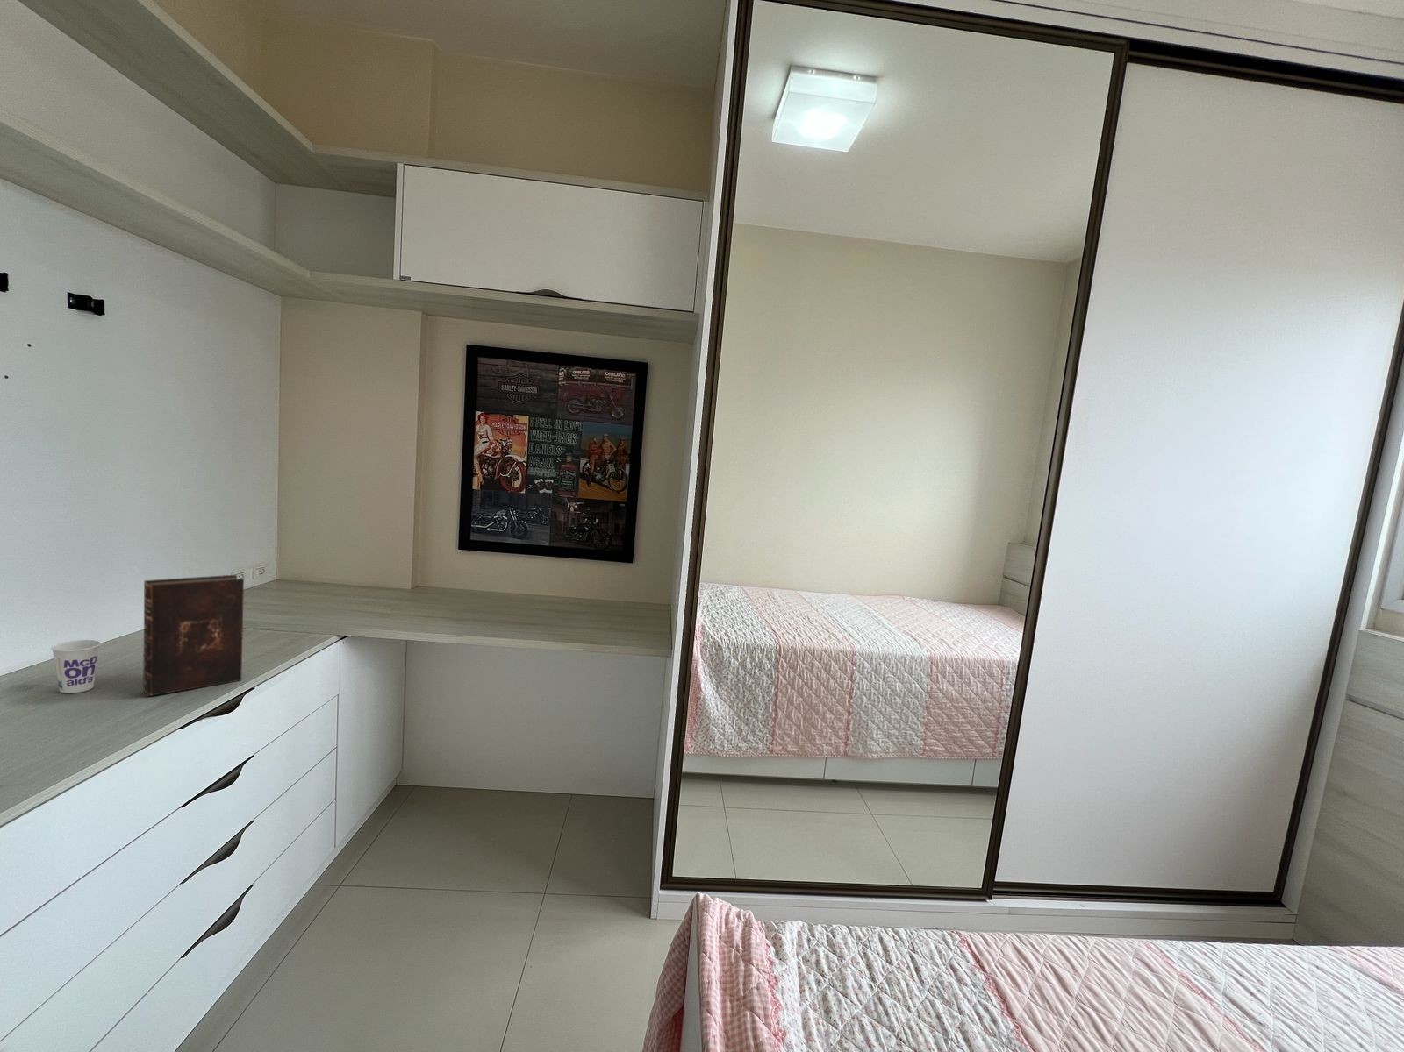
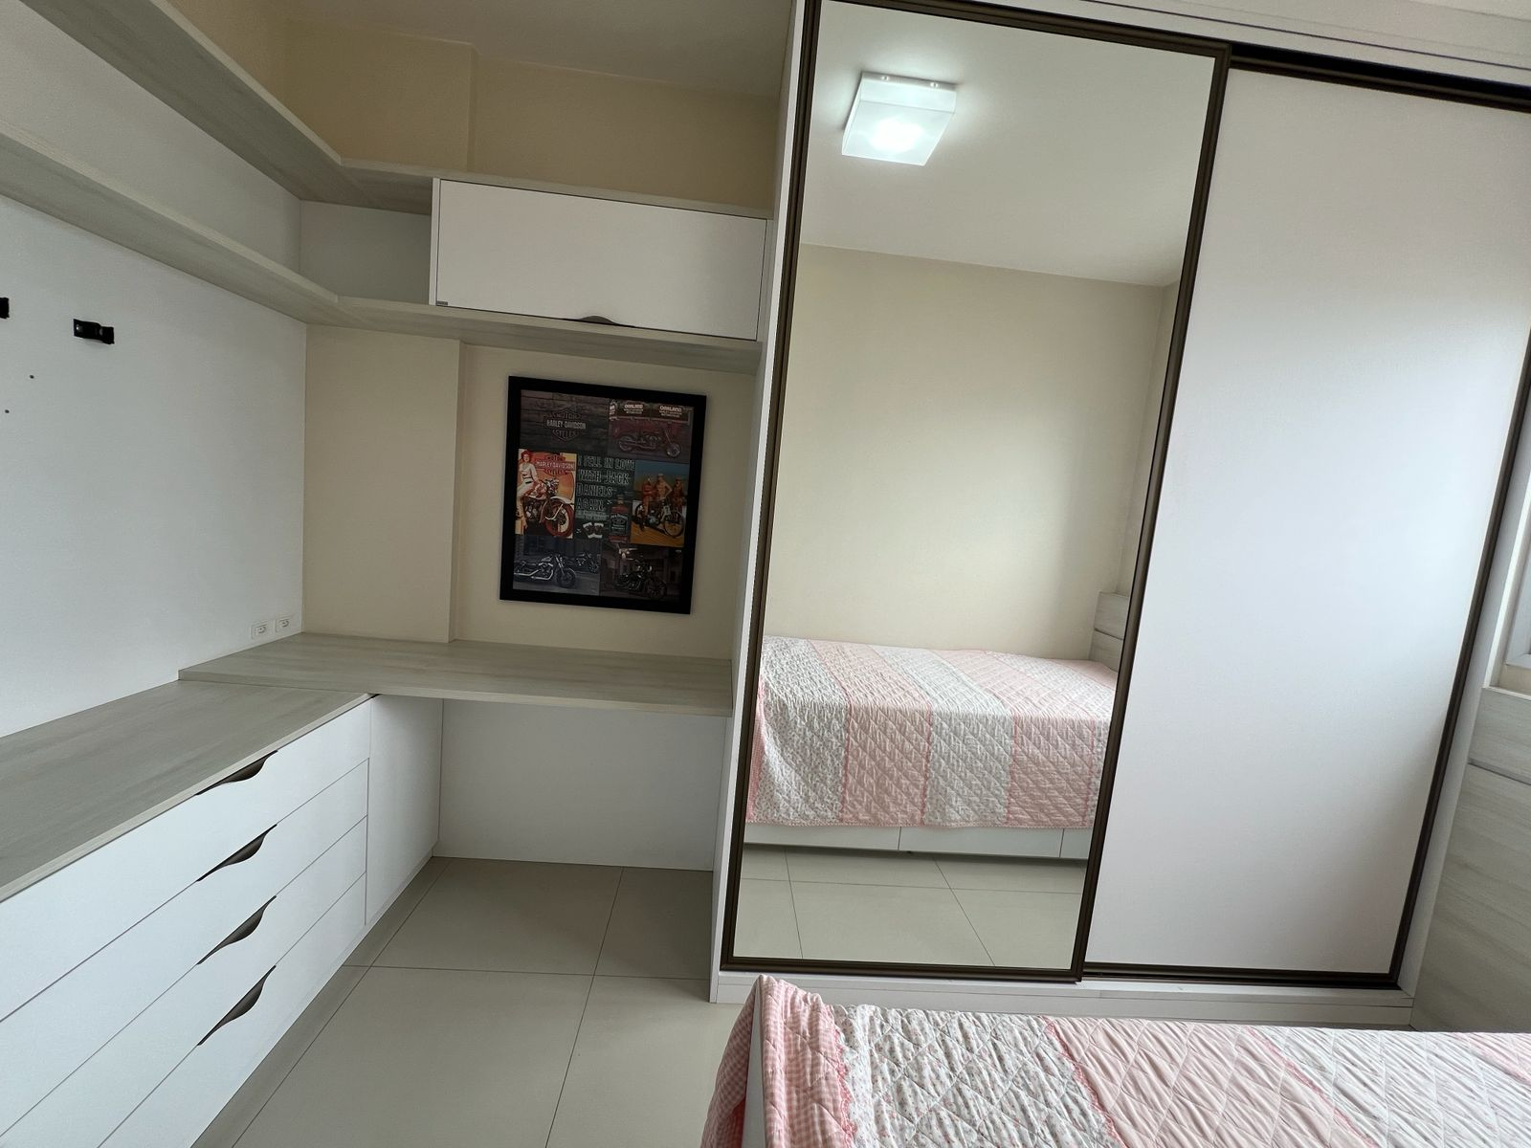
- cup [50,639,102,694]
- bible [143,575,244,697]
